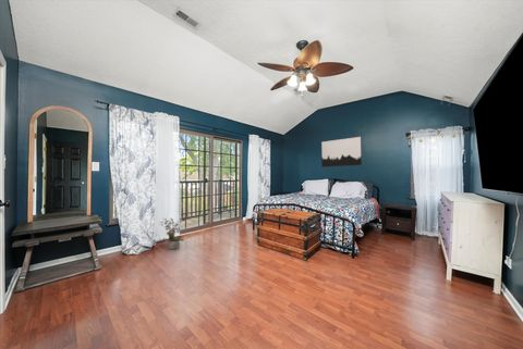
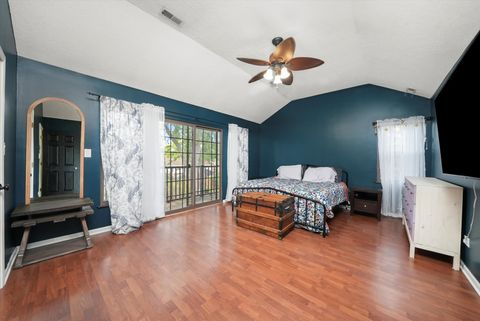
- wall art [320,136,363,167]
- potted plant [158,216,186,250]
